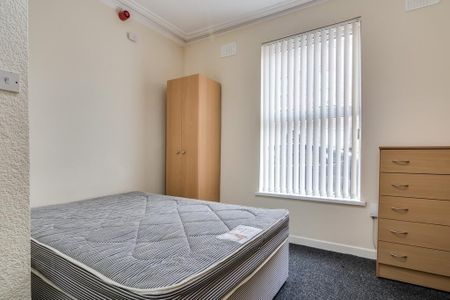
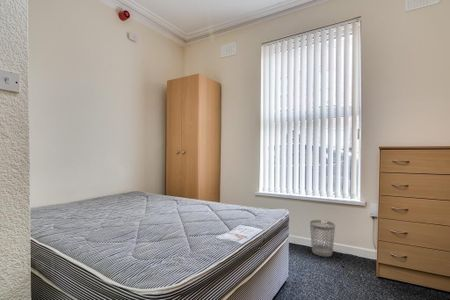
+ wastebasket [309,219,336,258]
